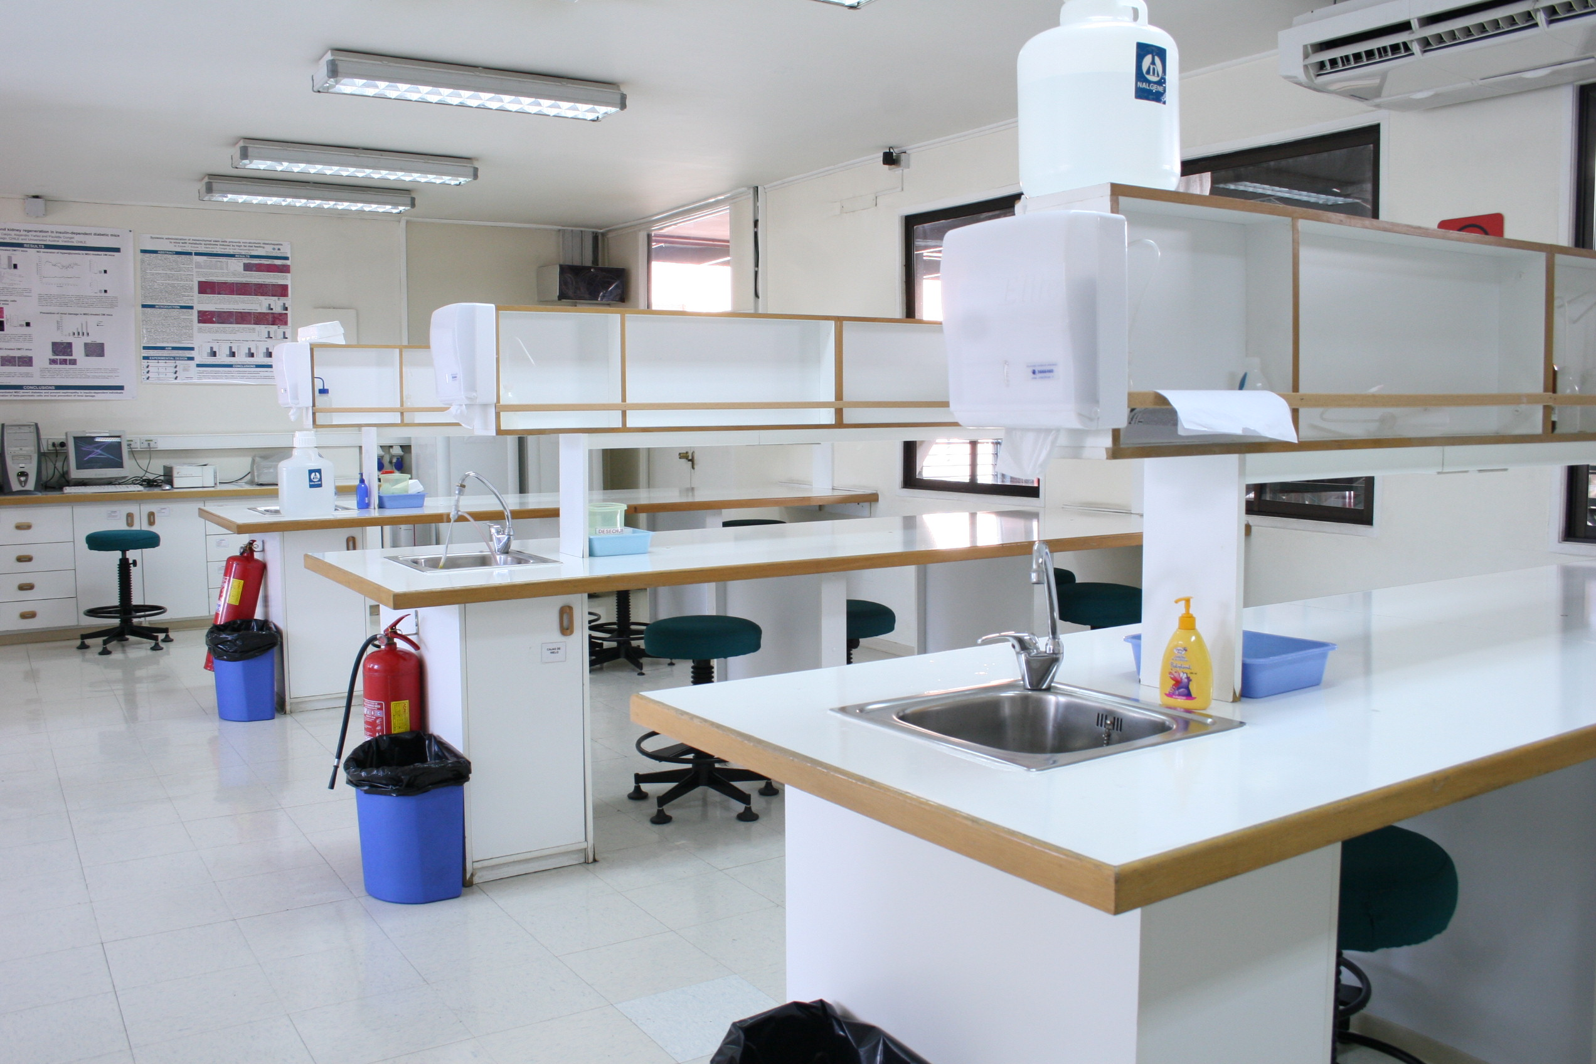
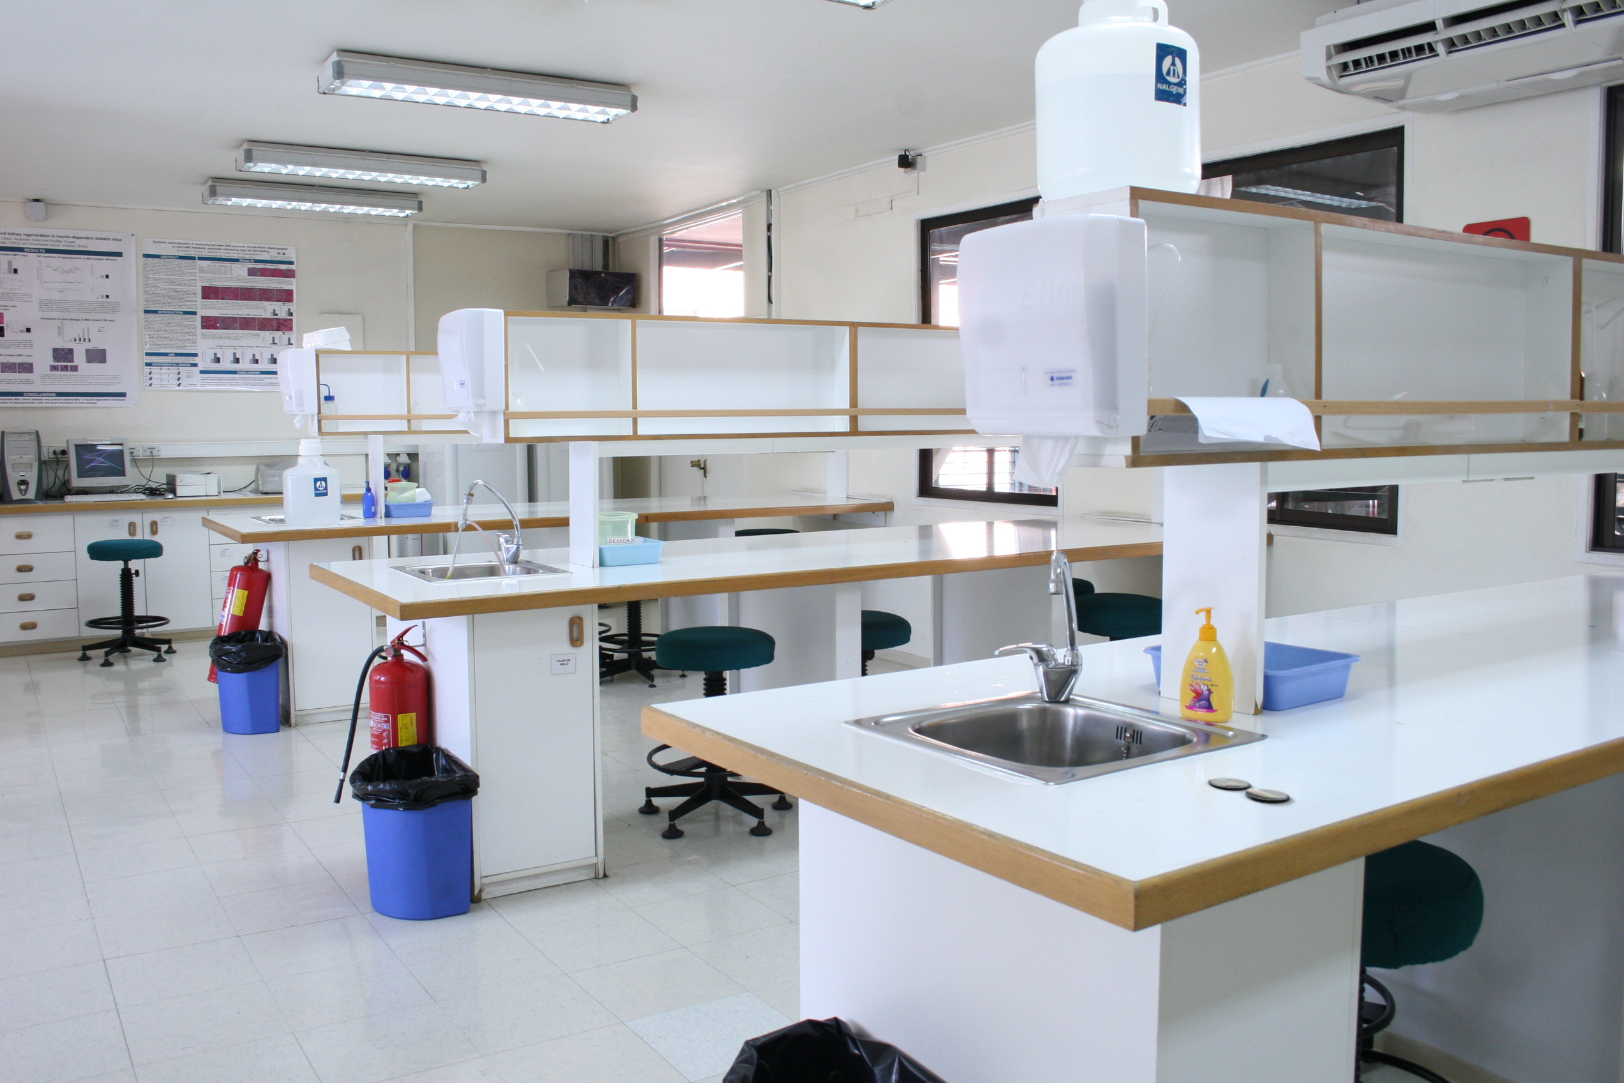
+ petri dish [1208,776,1290,801]
